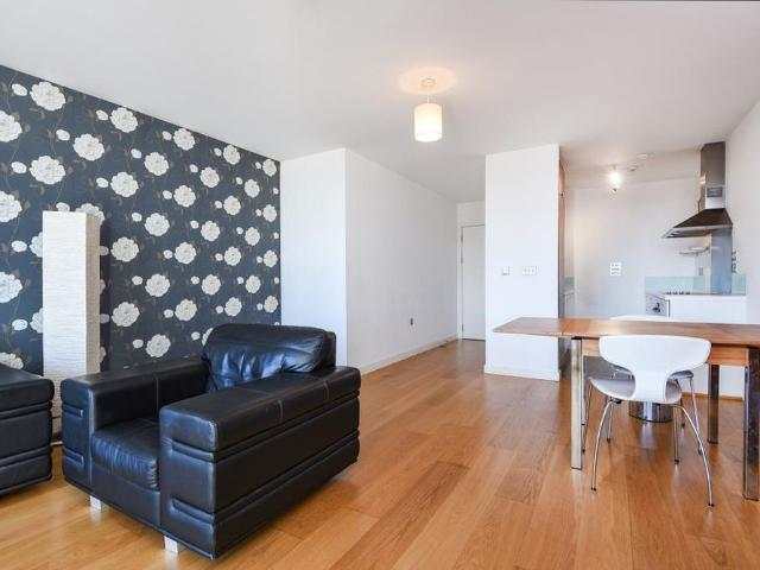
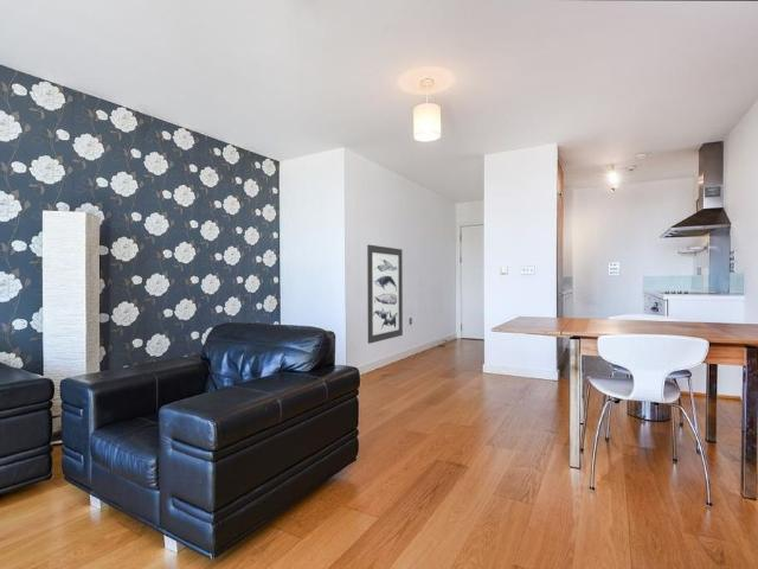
+ wall art [366,244,404,345]
